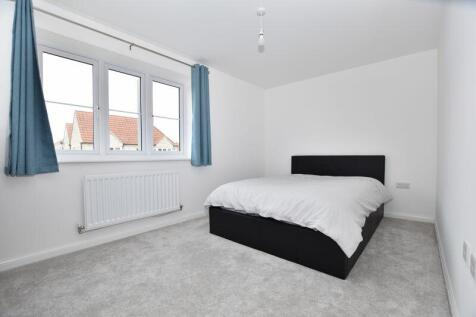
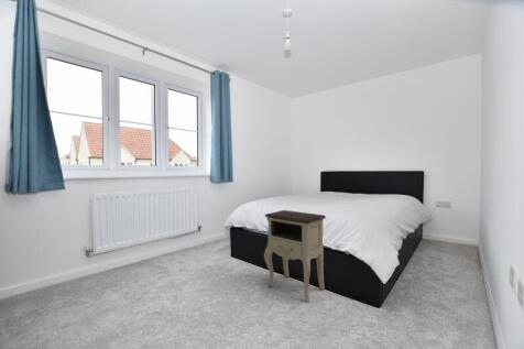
+ nightstand [263,209,327,304]
